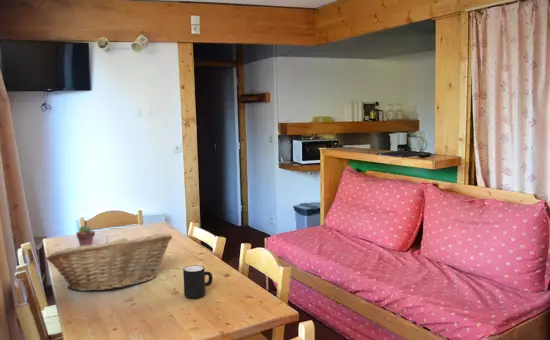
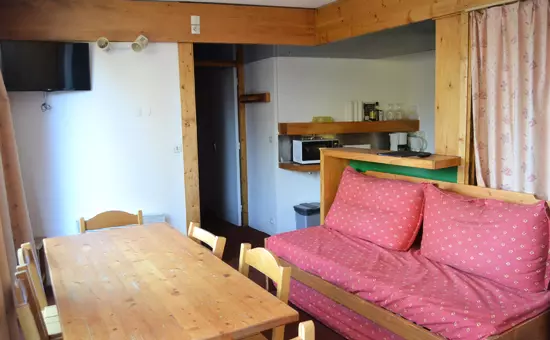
- fruit basket [45,233,173,292]
- potted succulent [75,224,96,246]
- mug [182,264,213,299]
